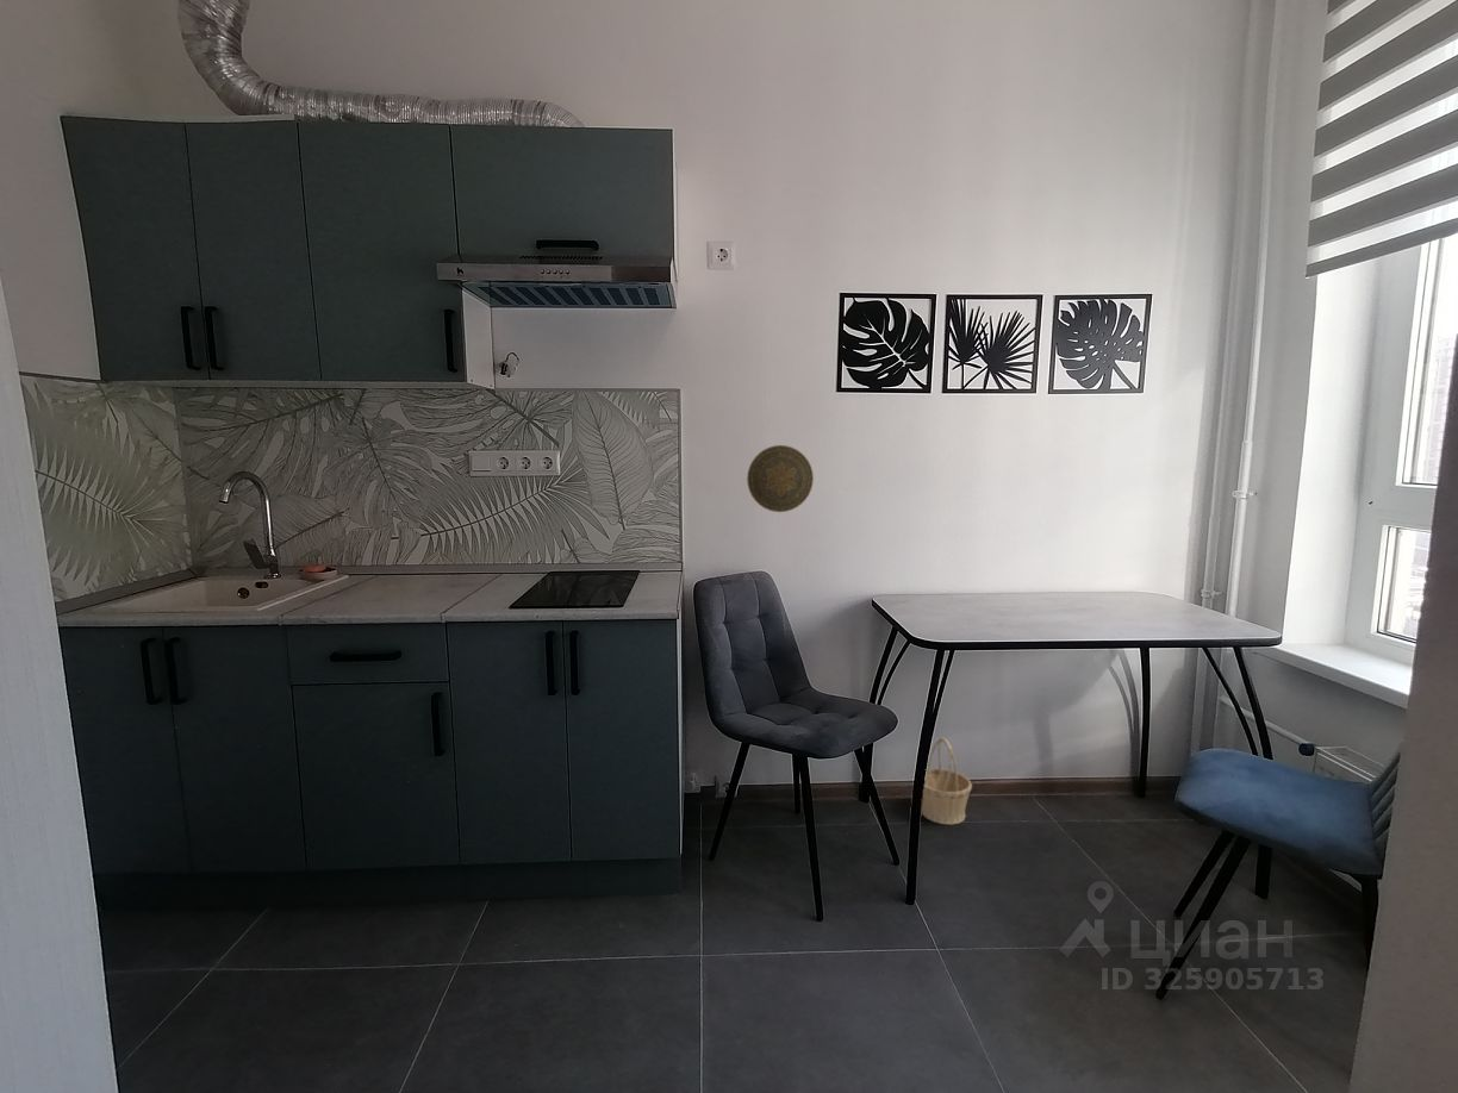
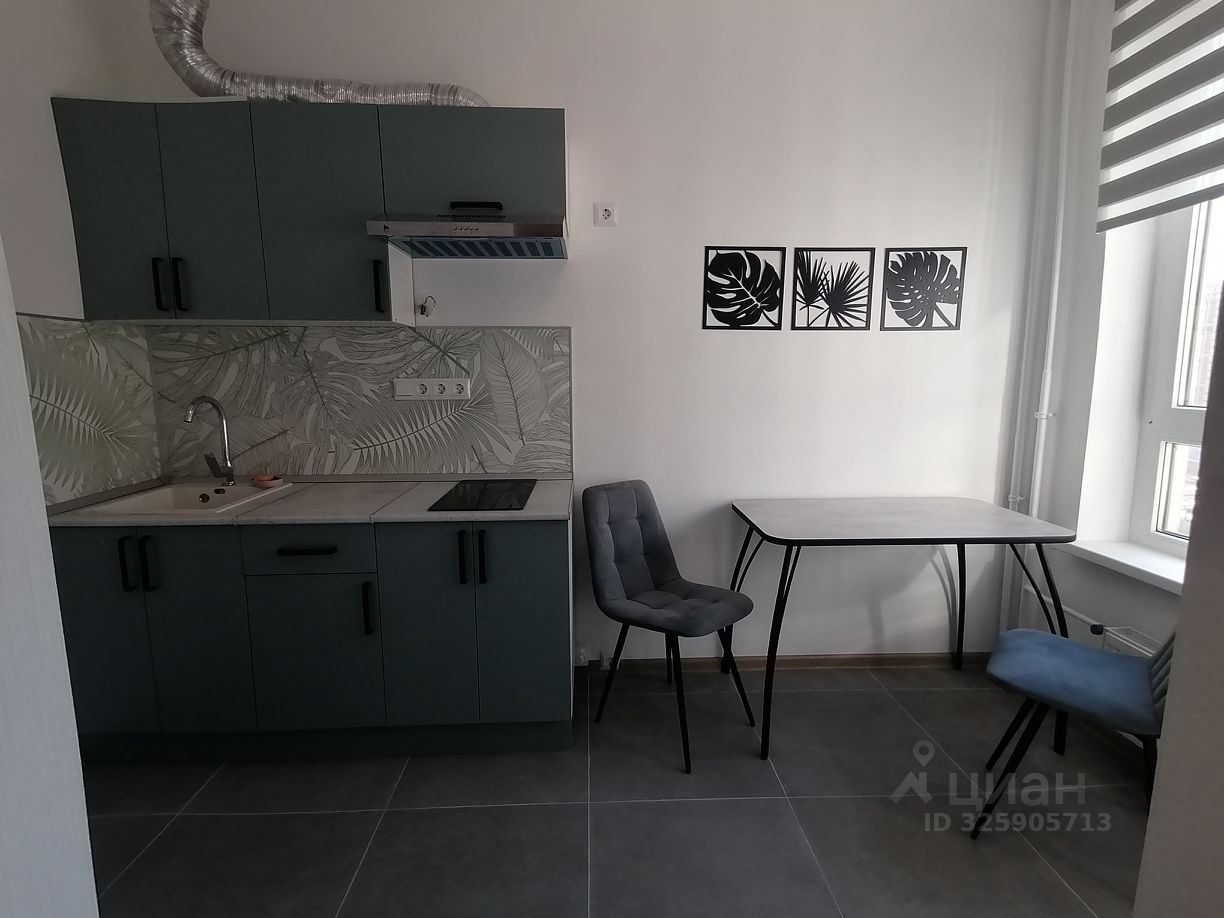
- basket [921,737,973,826]
- decorative plate [746,444,815,513]
